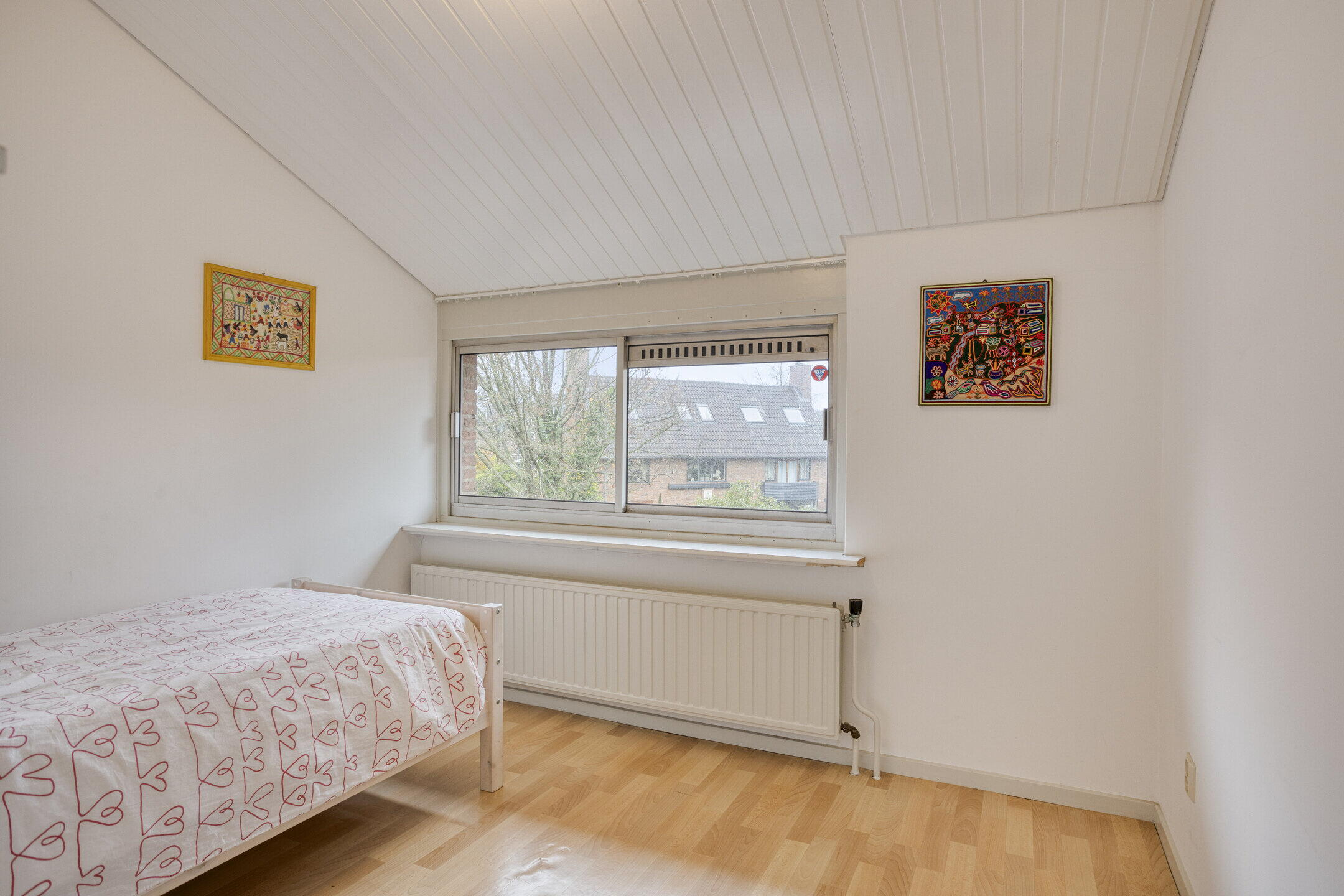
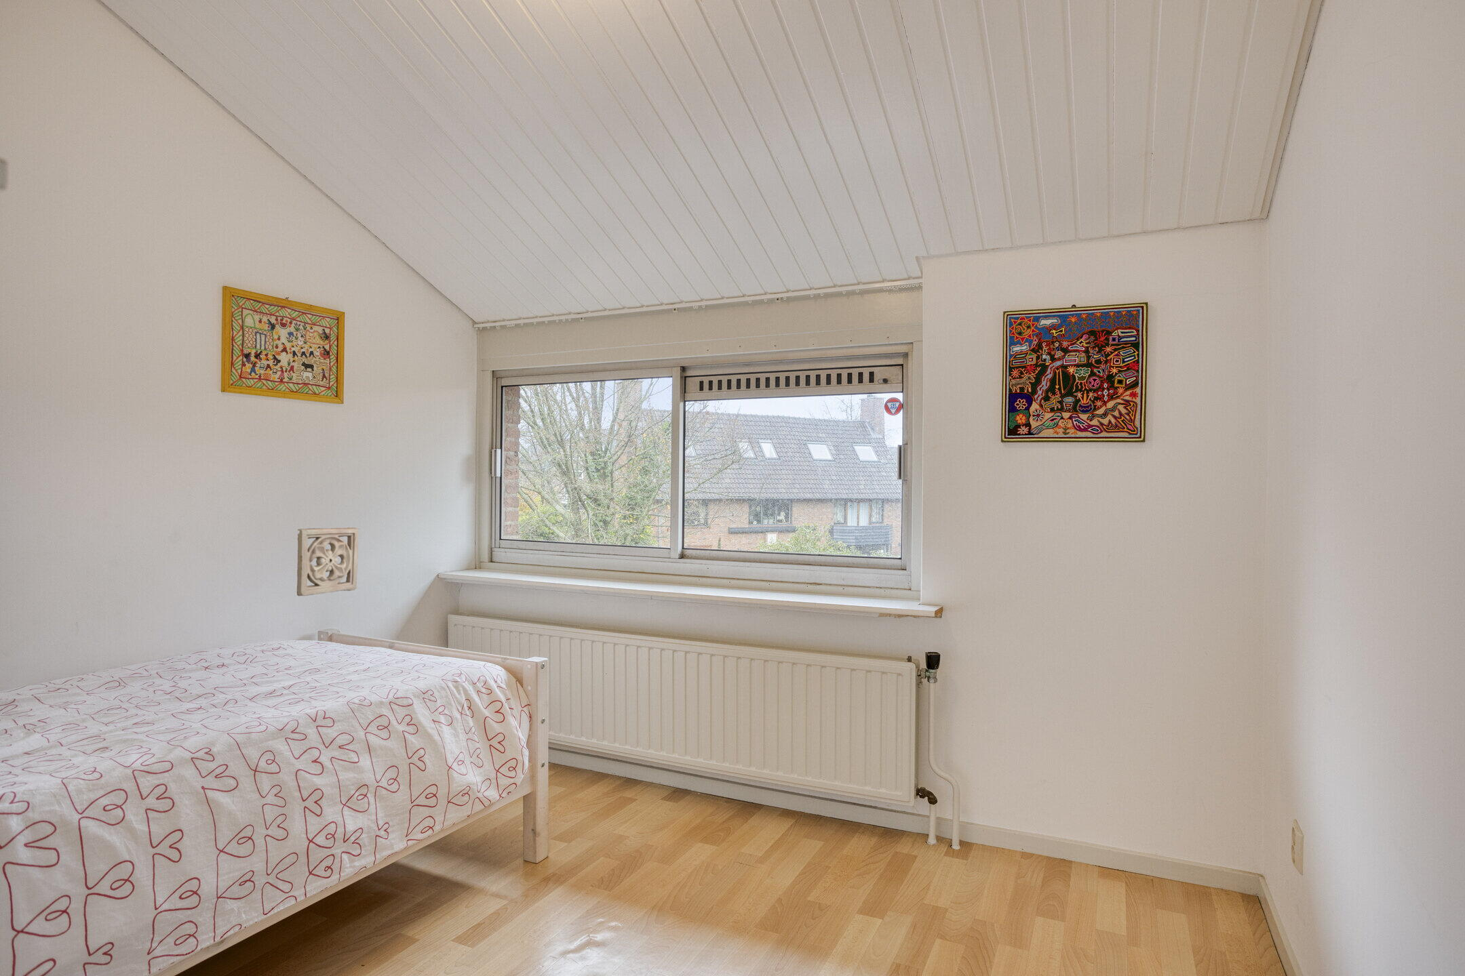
+ wall ornament [296,526,360,597]
